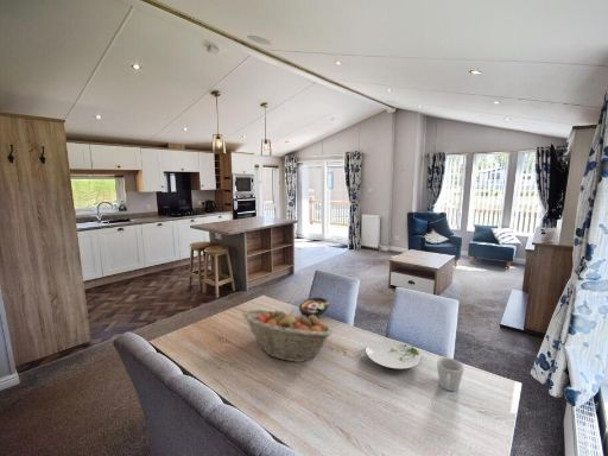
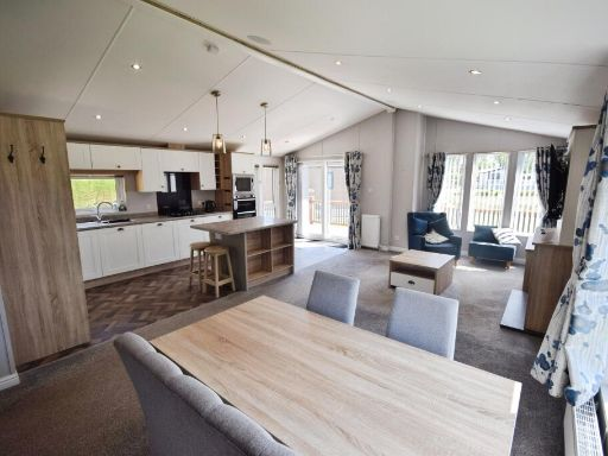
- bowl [298,297,330,318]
- plate [365,338,423,370]
- mug [436,356,466,392]
- fruit basket [241,309,334,363]
